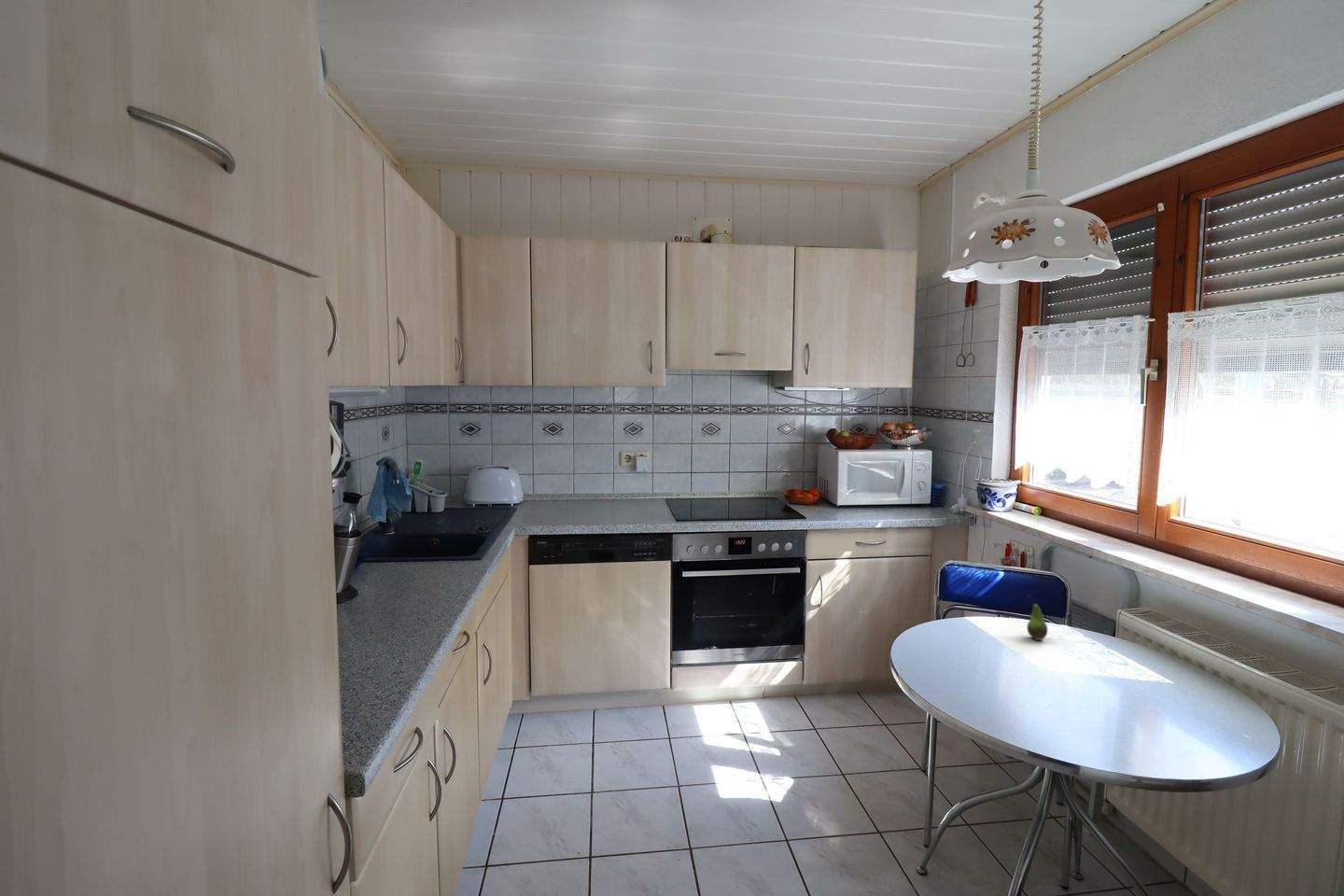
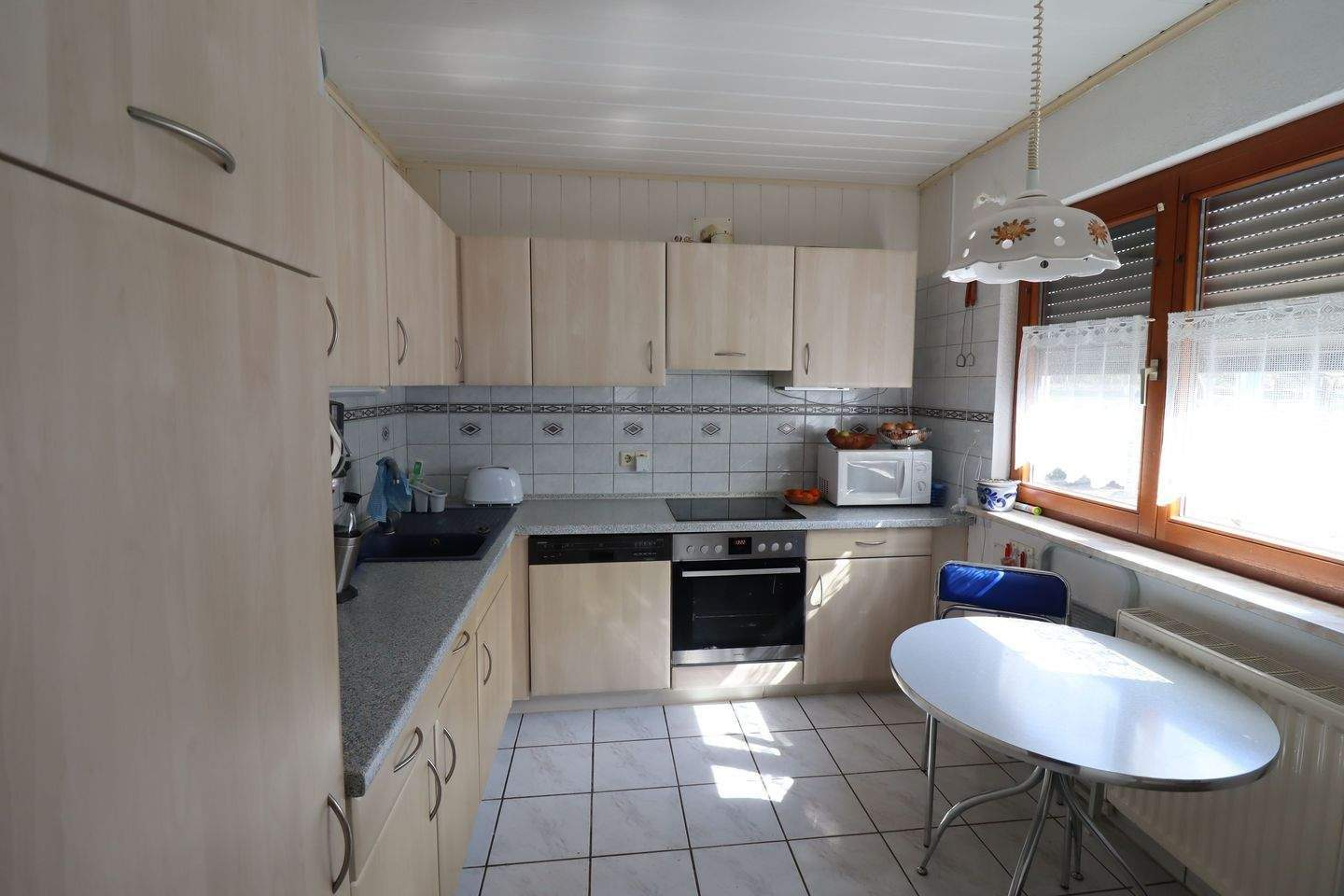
- fruit [1026,595,1049,641]
